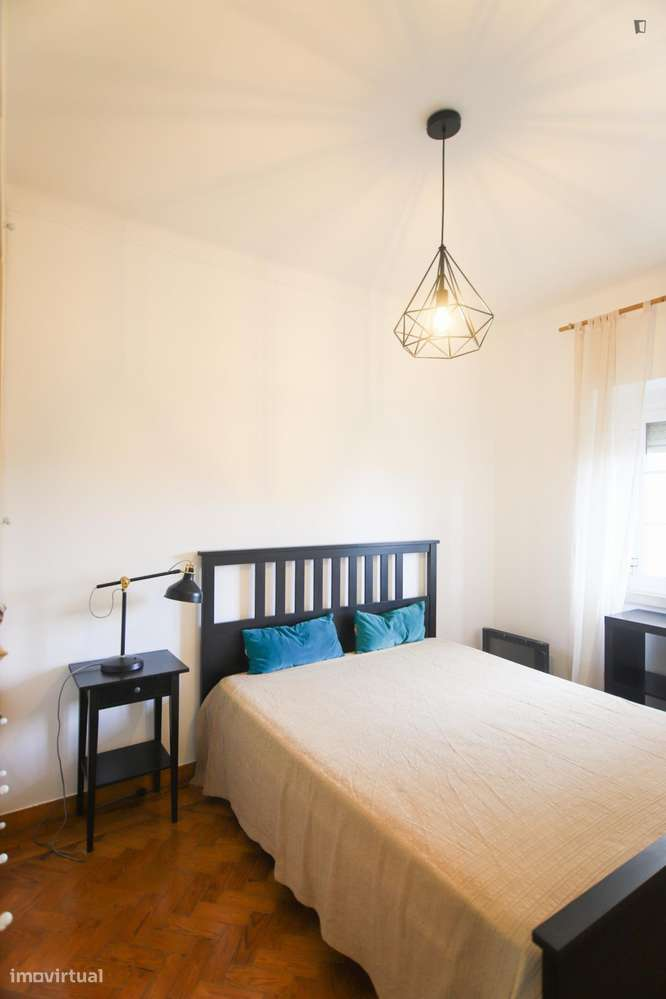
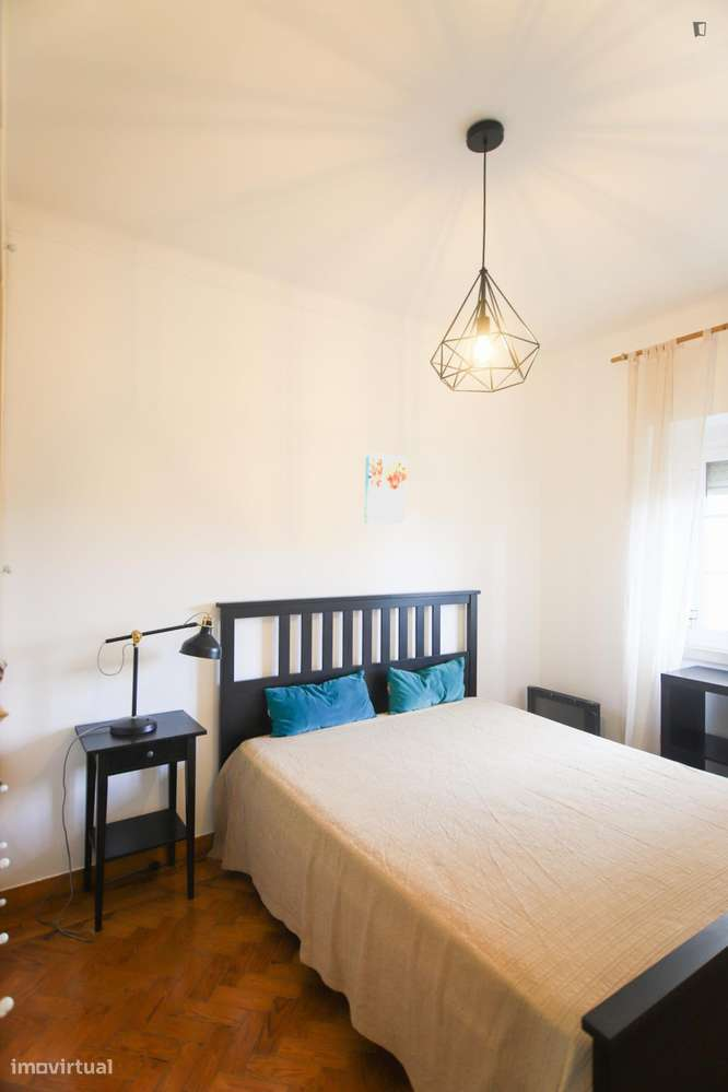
+ wall art [363,453,408,525]
